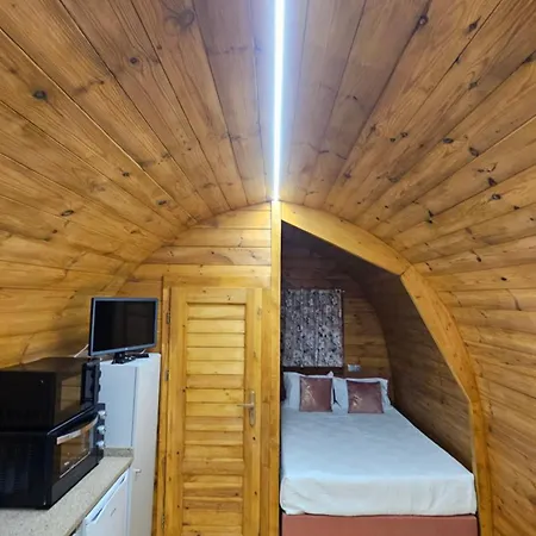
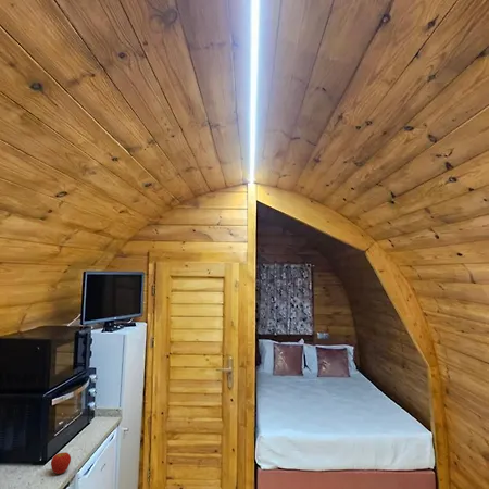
+ apple [50,451,72,475]
